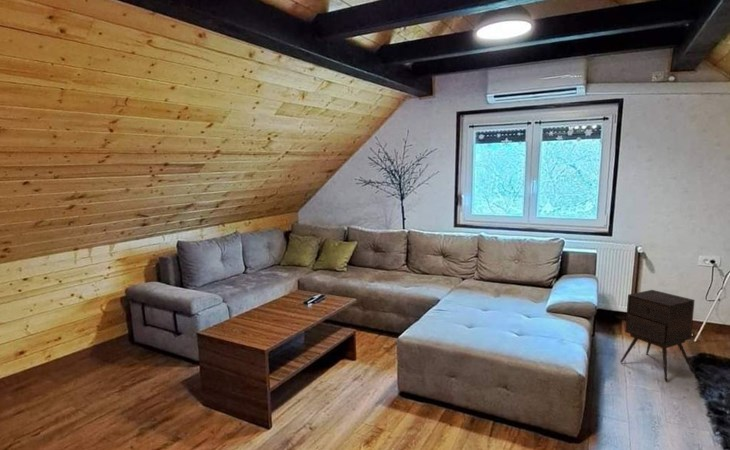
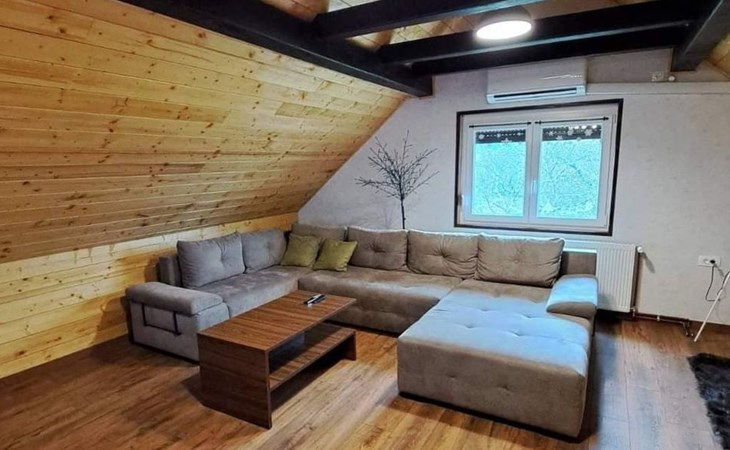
- side table [619,289,696,382]
